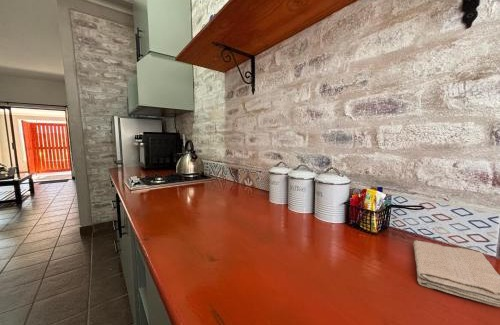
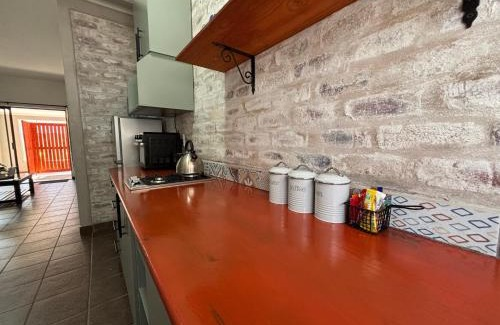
- washcloth [412,239,500,308]
